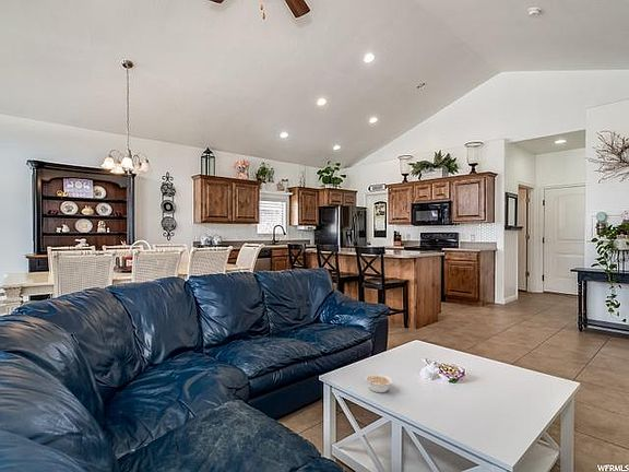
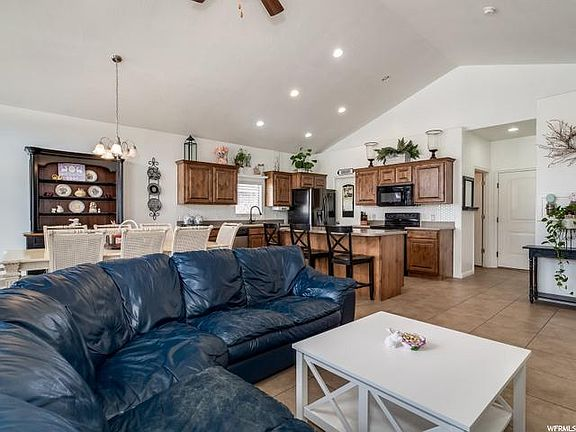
- legume [364,373,393,393]
